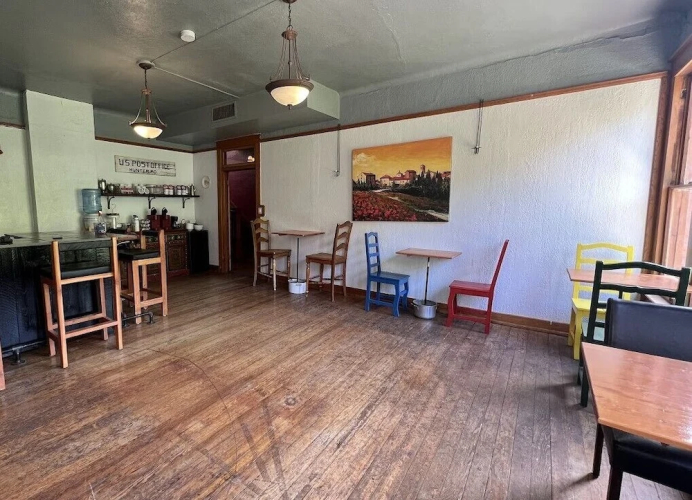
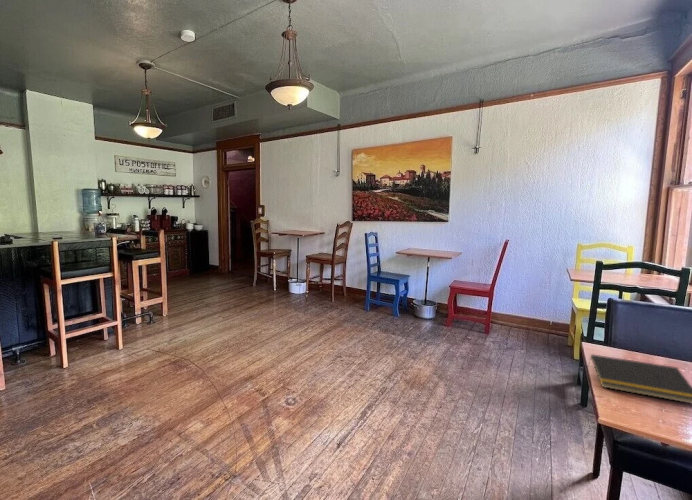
+ notepad [587,353,692,405]
